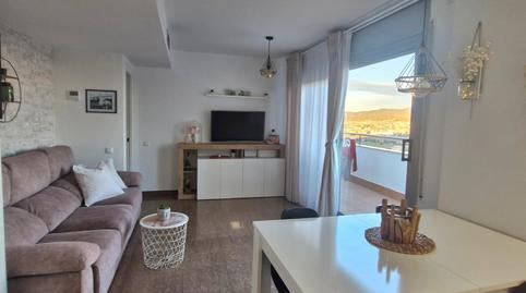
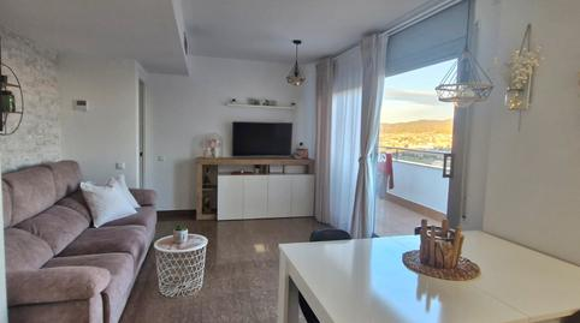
- picture frame [84,88,118,114]
